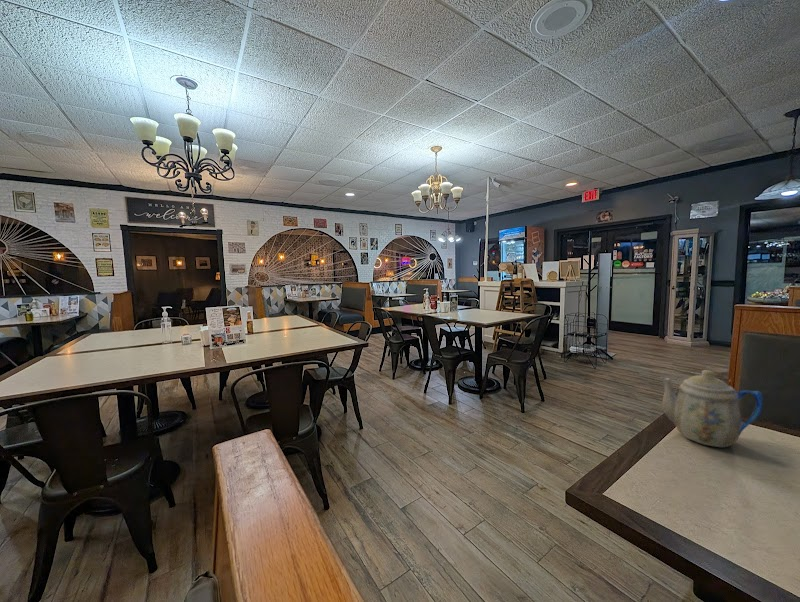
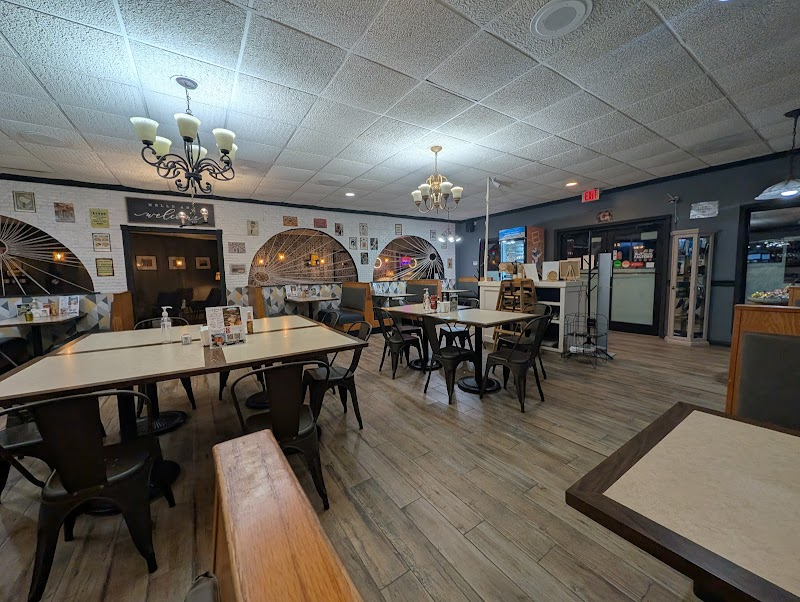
- teapot [659,369,763,448]
